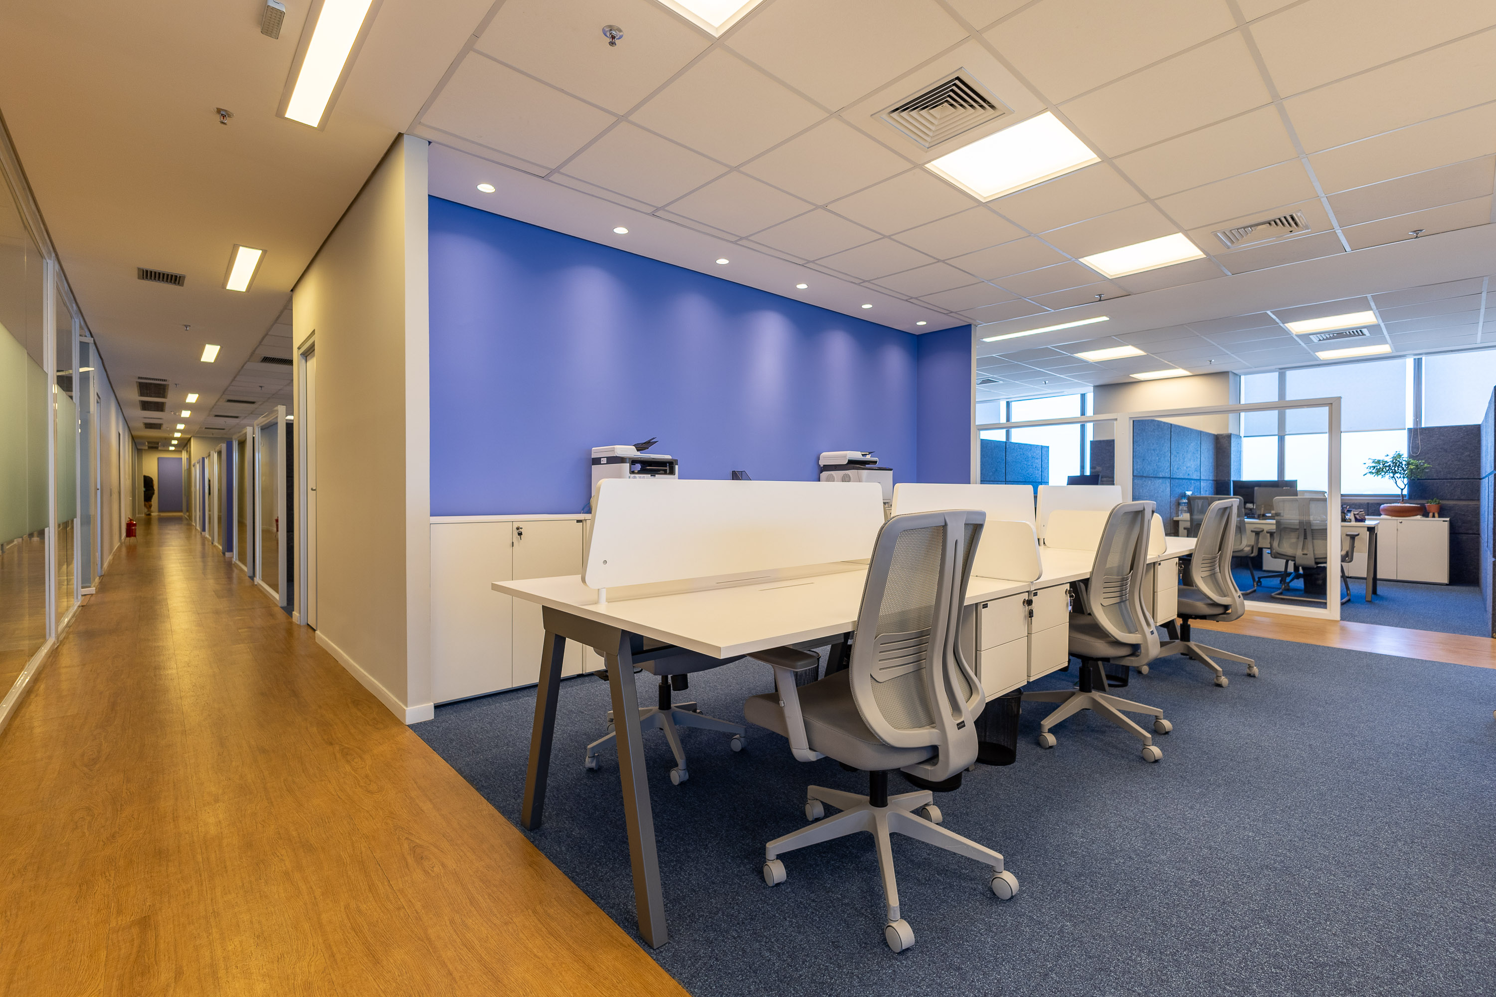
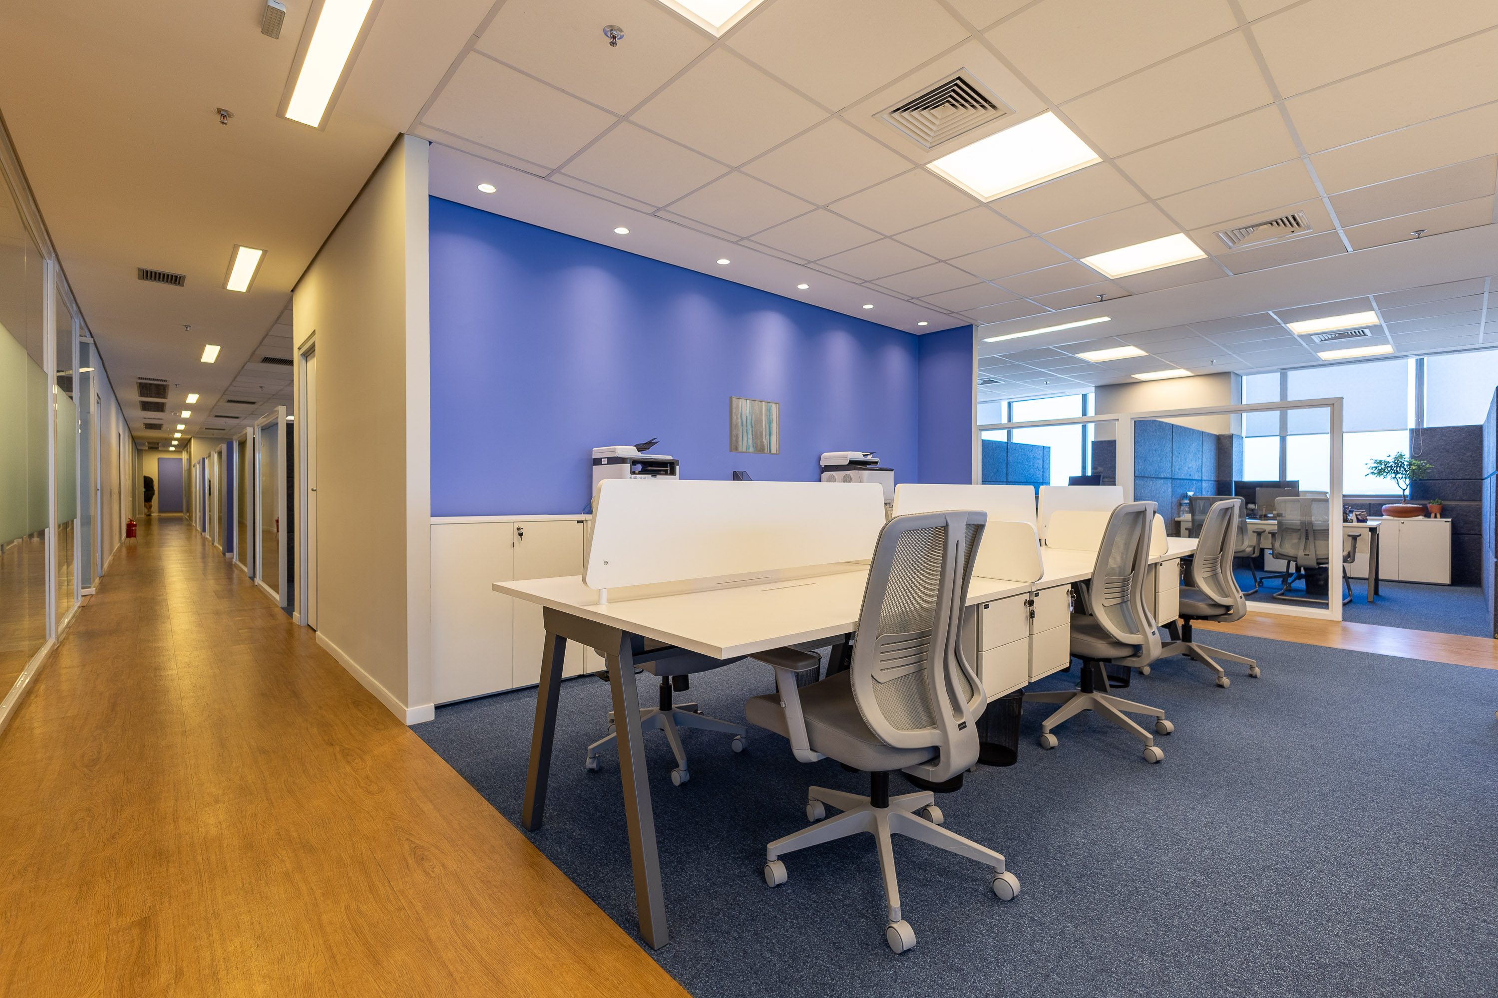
+ wall art [729,395,780,456]
